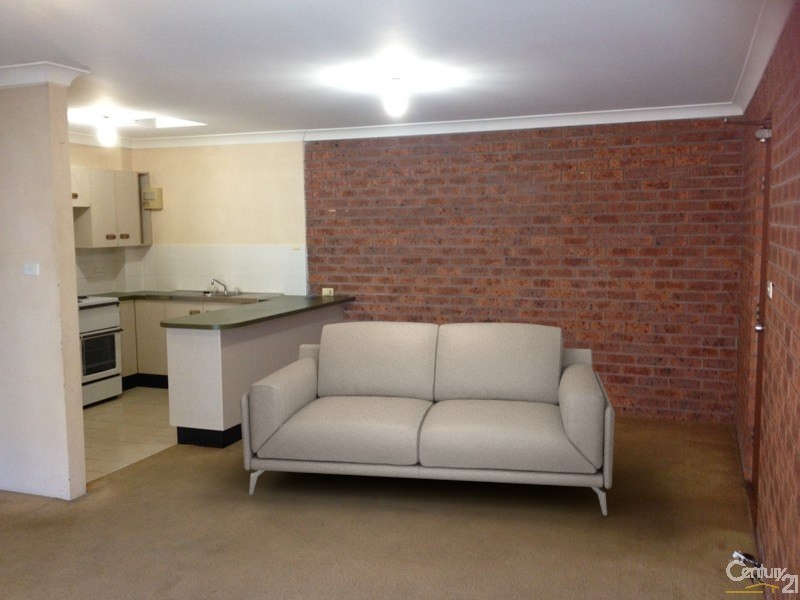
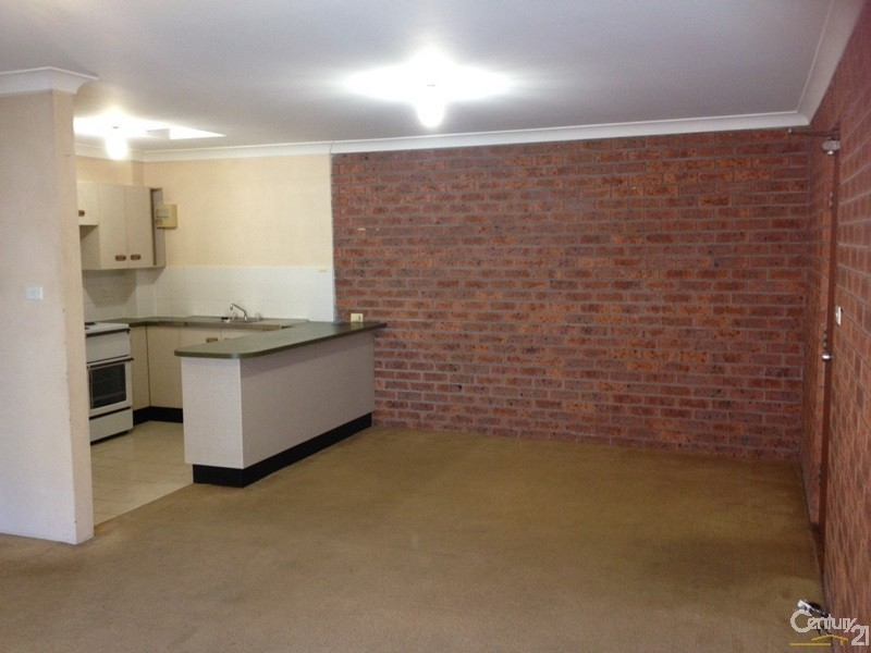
- sofa [239,321,616,516]
